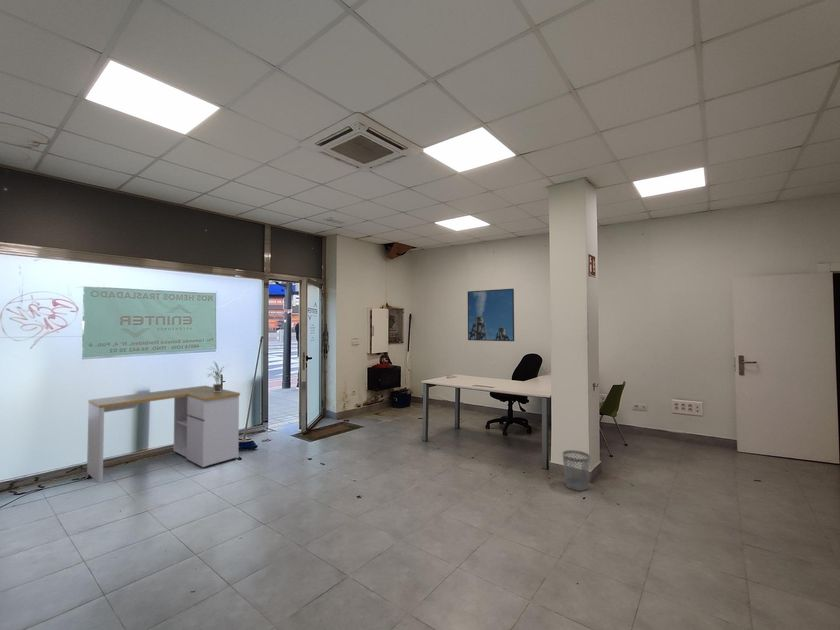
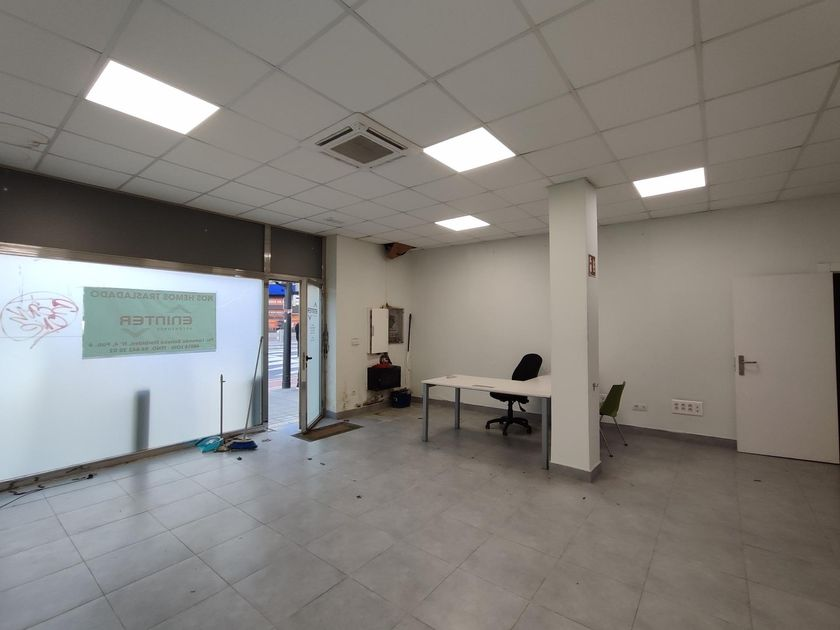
- potted plant [205,360,231,392]
- desk [86,385,241,484]
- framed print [467,288,515,342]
- wastebasket [562,449,591,492]
